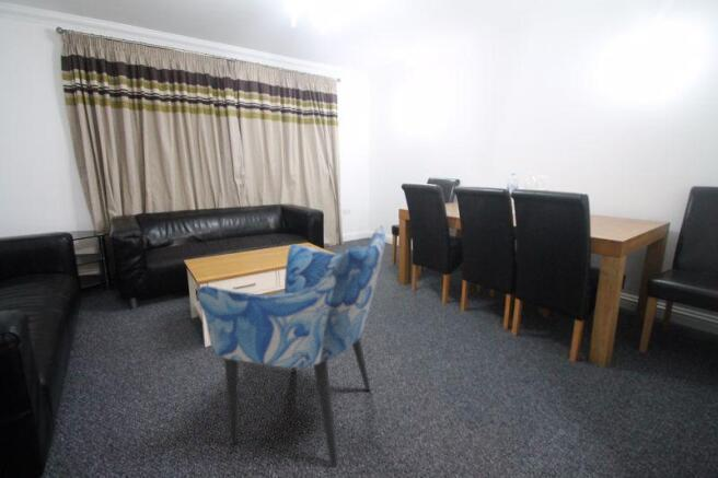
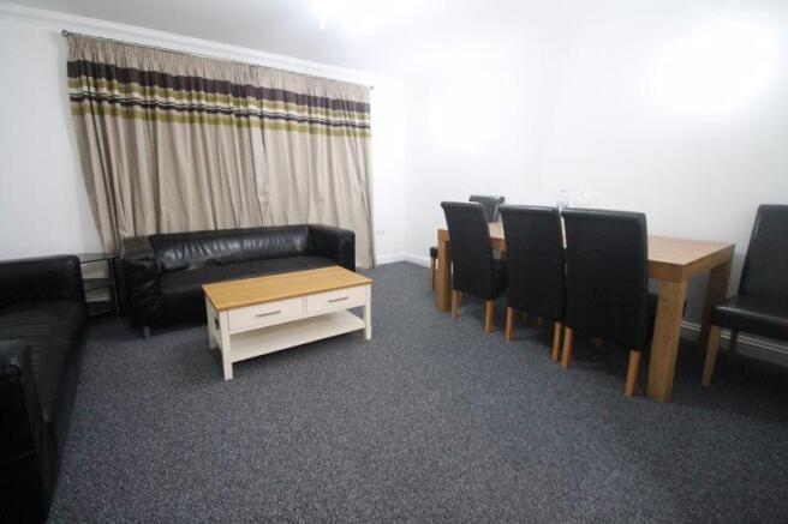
- armchair [196,224,386,468]
